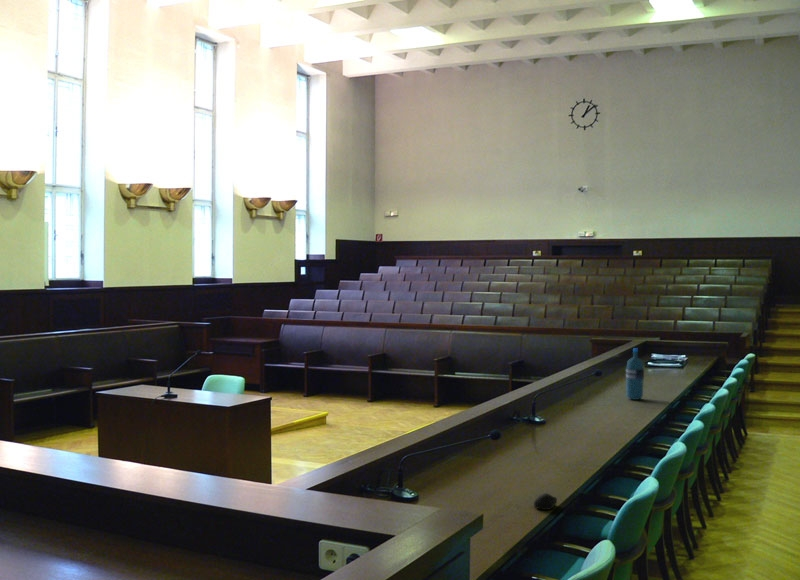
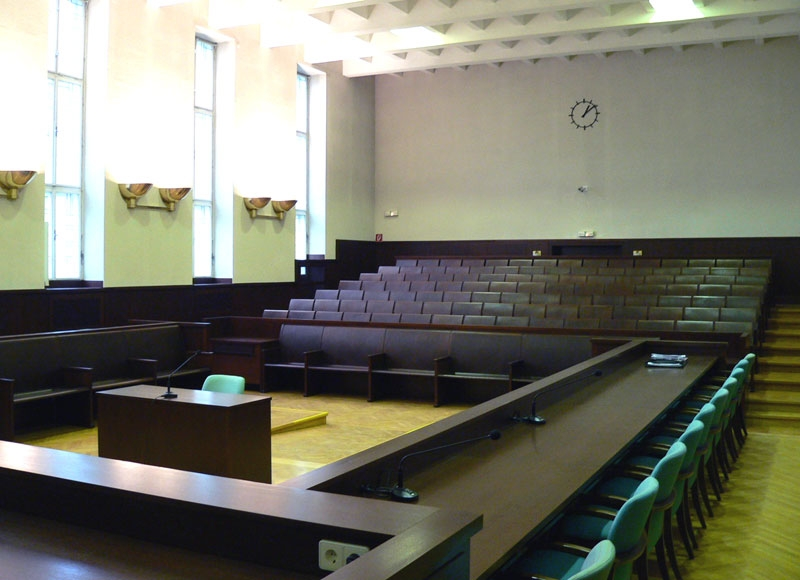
- computer mouse [533,492,558,511]
- water bottle [625,347,645,401]
